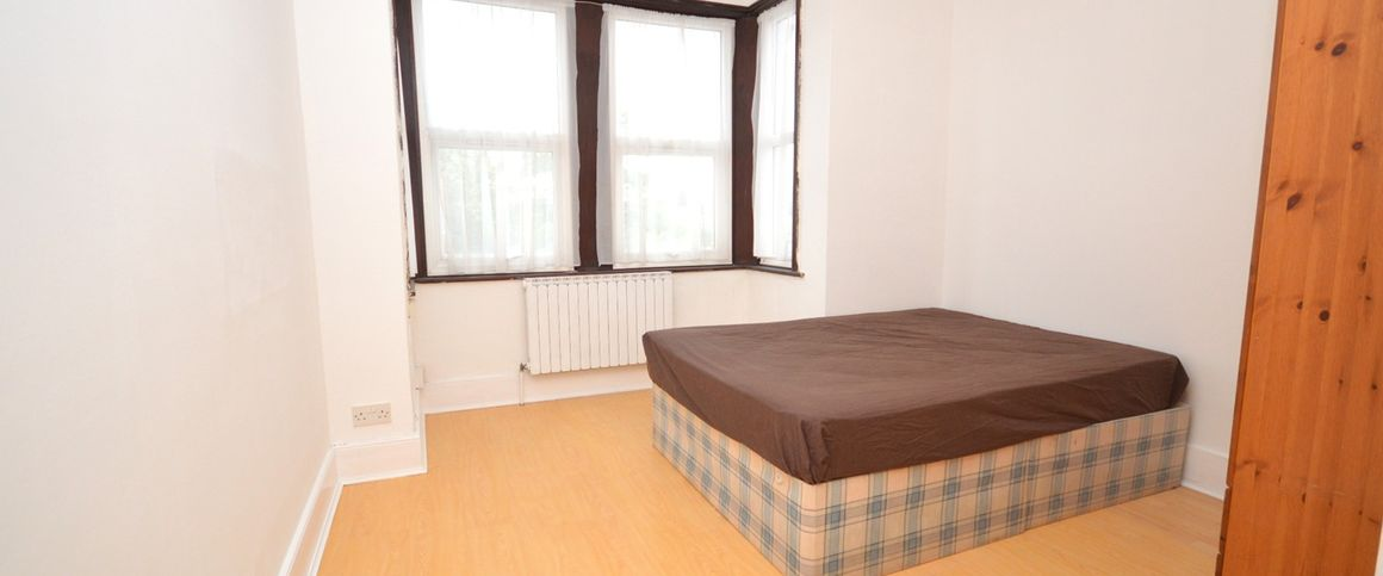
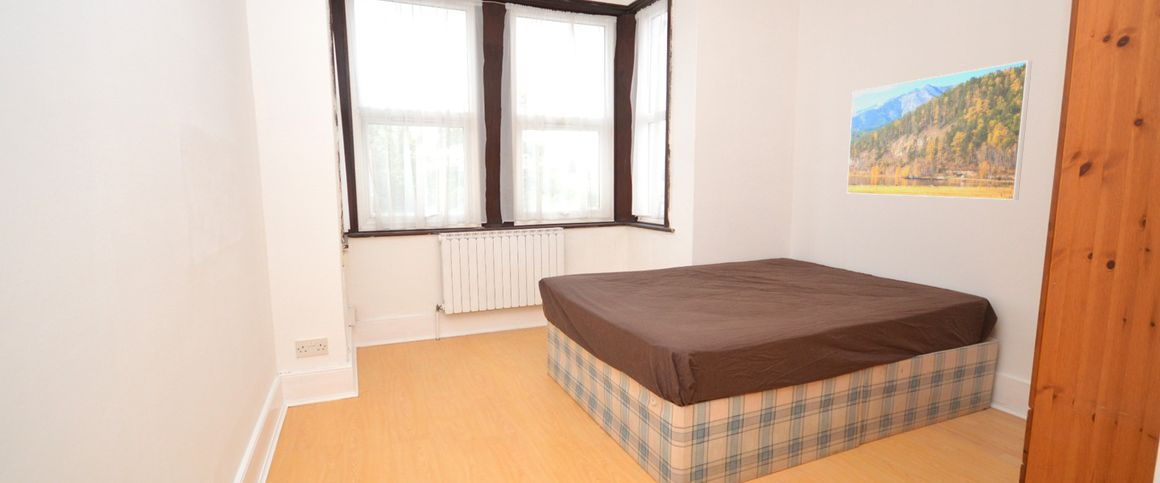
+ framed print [846,59,1033,201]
